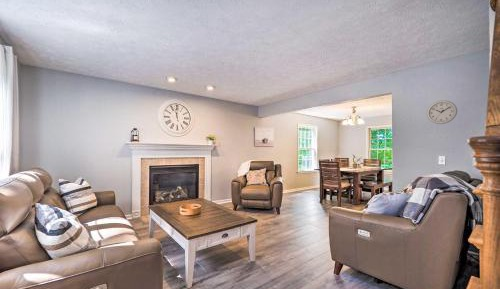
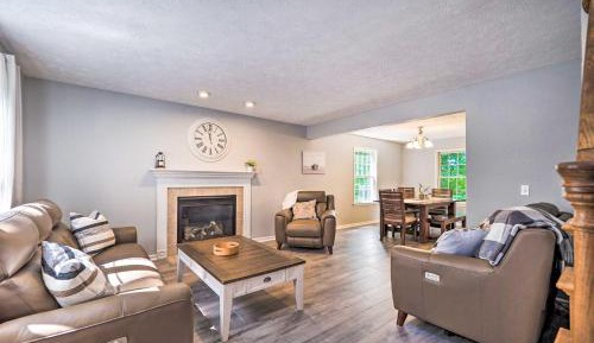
- wall clock [426,99,458,125]
